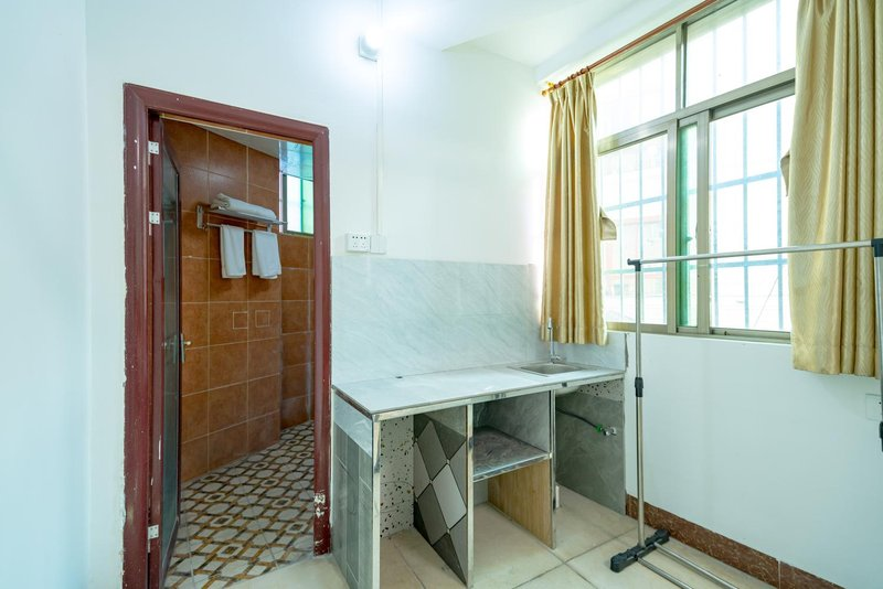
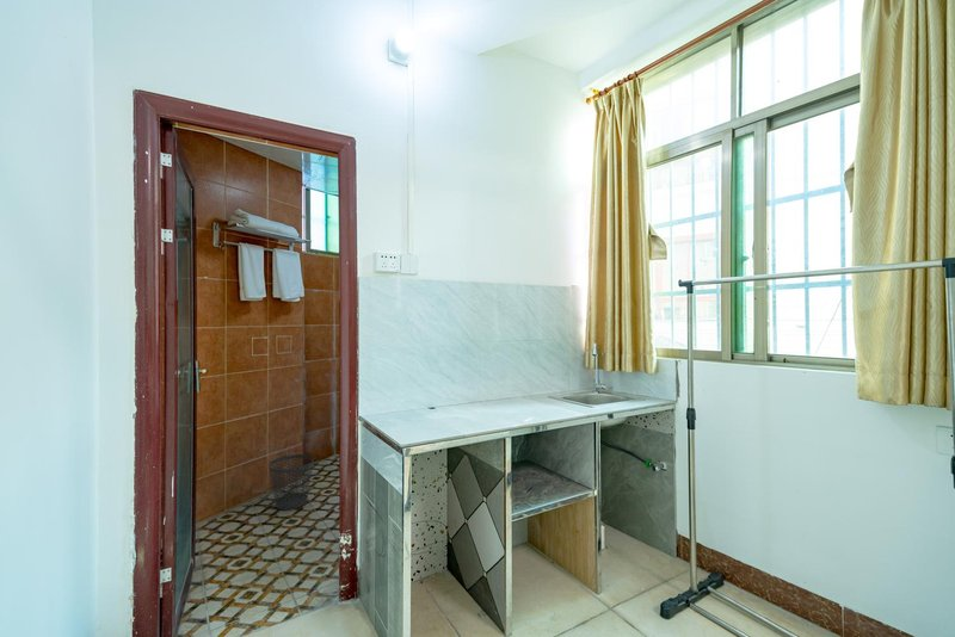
+ wastebasket [267,453,315,512]
